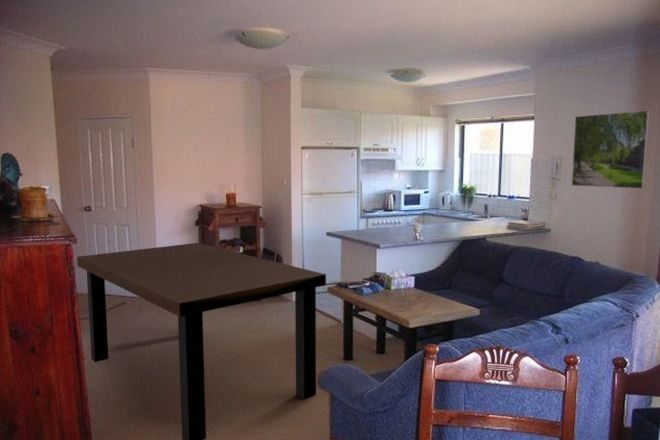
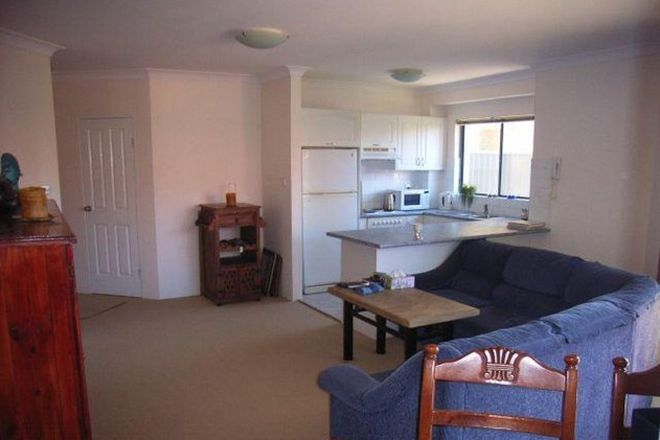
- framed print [571,109,651,190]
- dining table [76,242,327,440]
